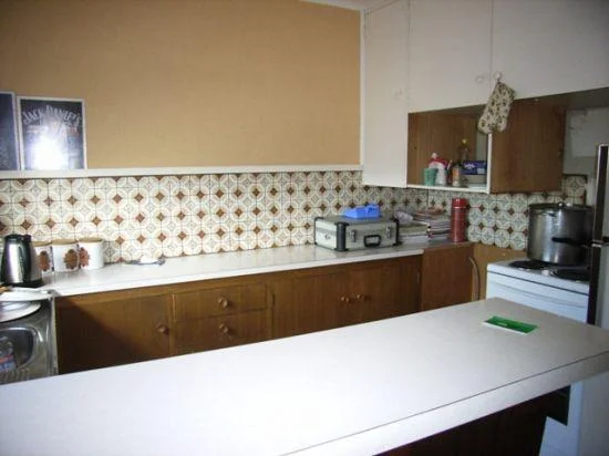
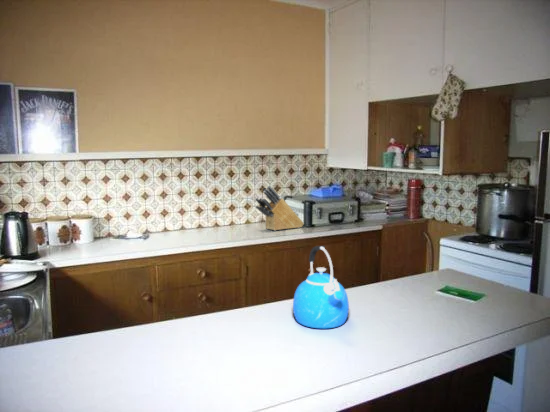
+ knife block [254,185,305,232]
+ kettle [292,245,350,329]
